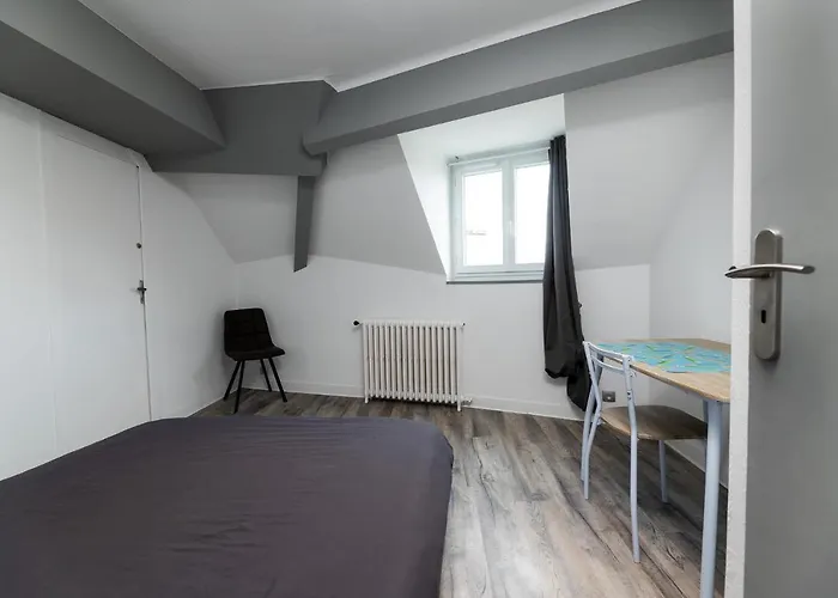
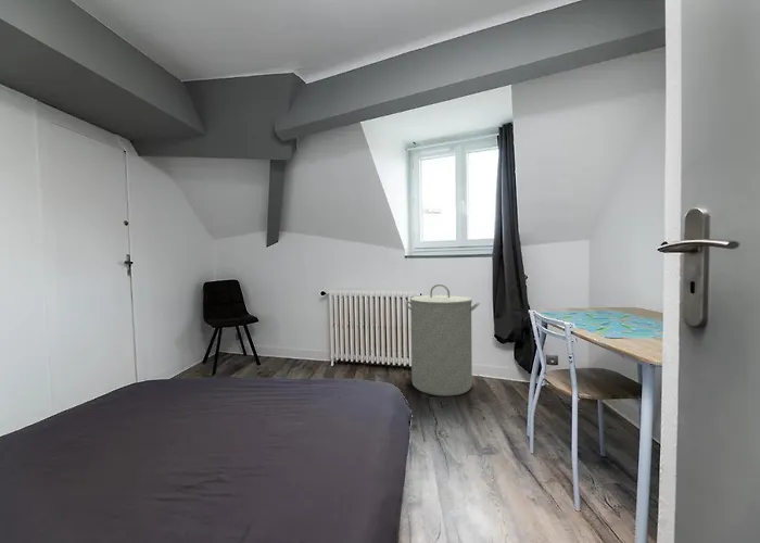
+ laundry hamper [404,283,481,397]
